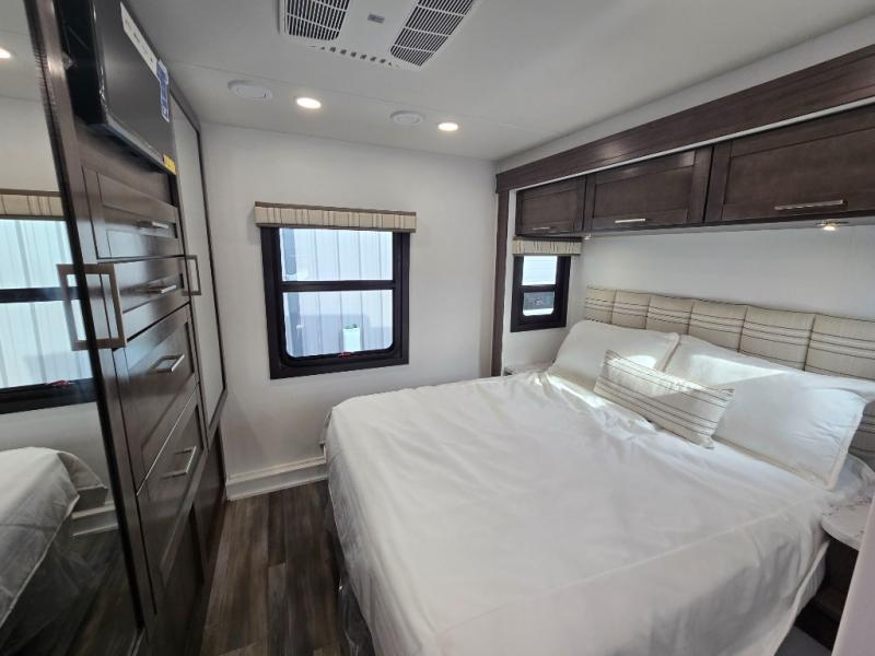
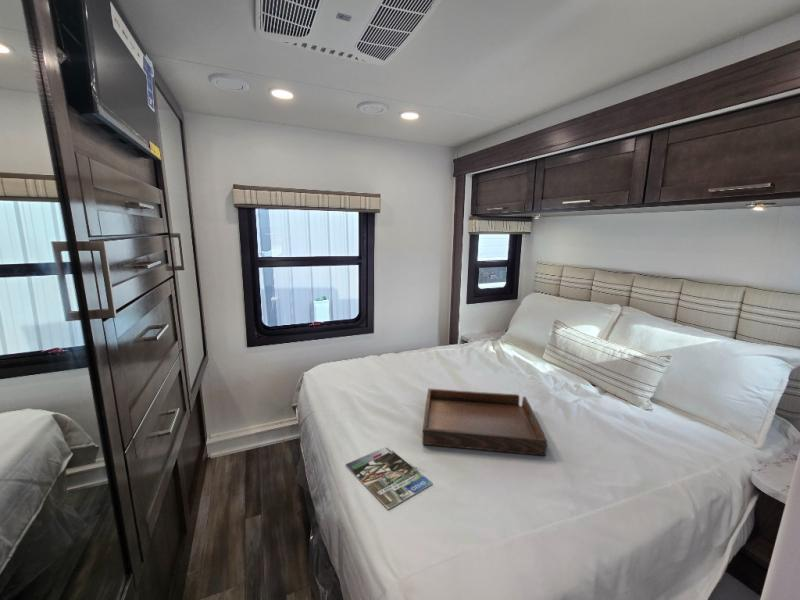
+ magazine [344,445,434,510]
+ serving tray [421,388,548,457]
